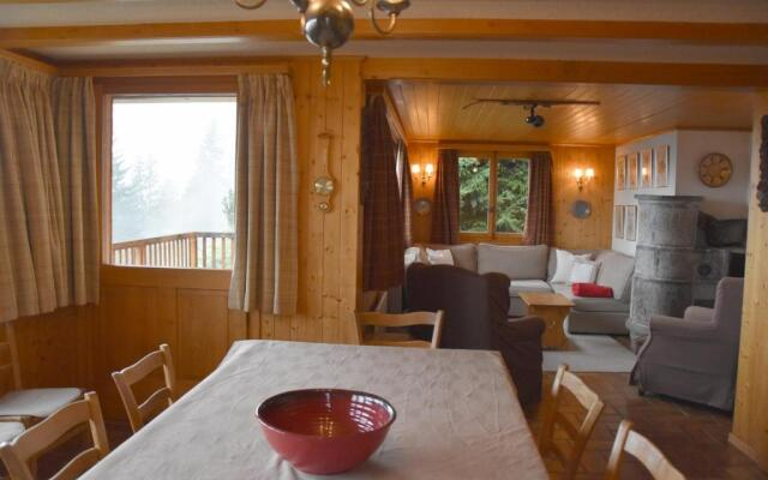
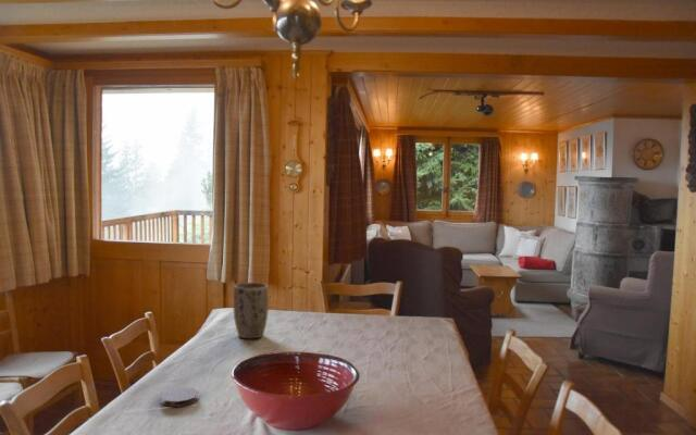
+ plant pot [233,282,270,340]
+ coaster [160,386,200,408]
